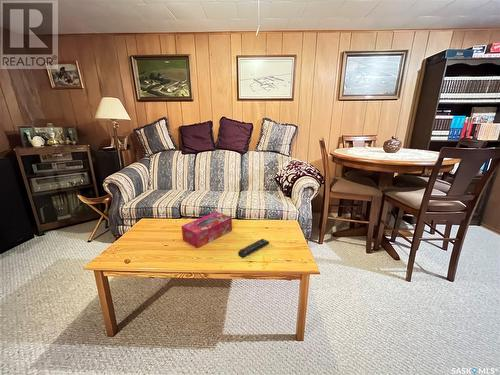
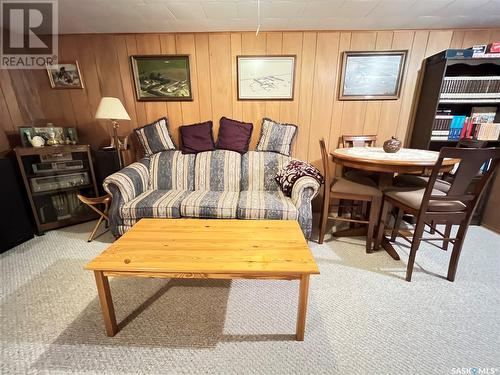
- remote control [237,238,270,259]
- tissue box [181,211,233,250]
